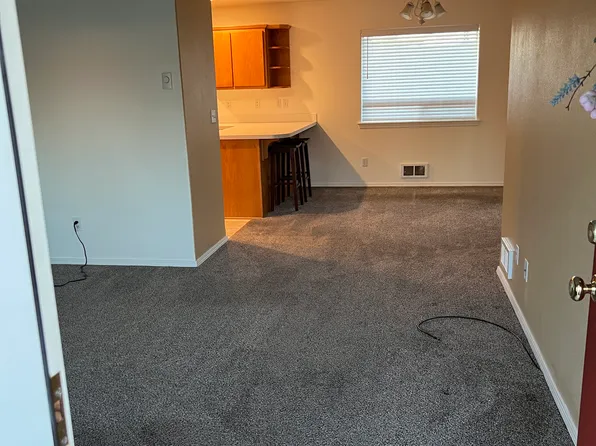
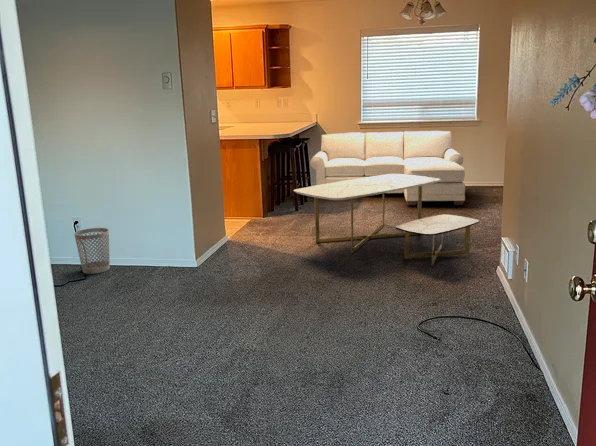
+ coffee table [293,174,480,267]
+ sofa [309,130,466,206]
+ wastebasket [73,227,111,275]
